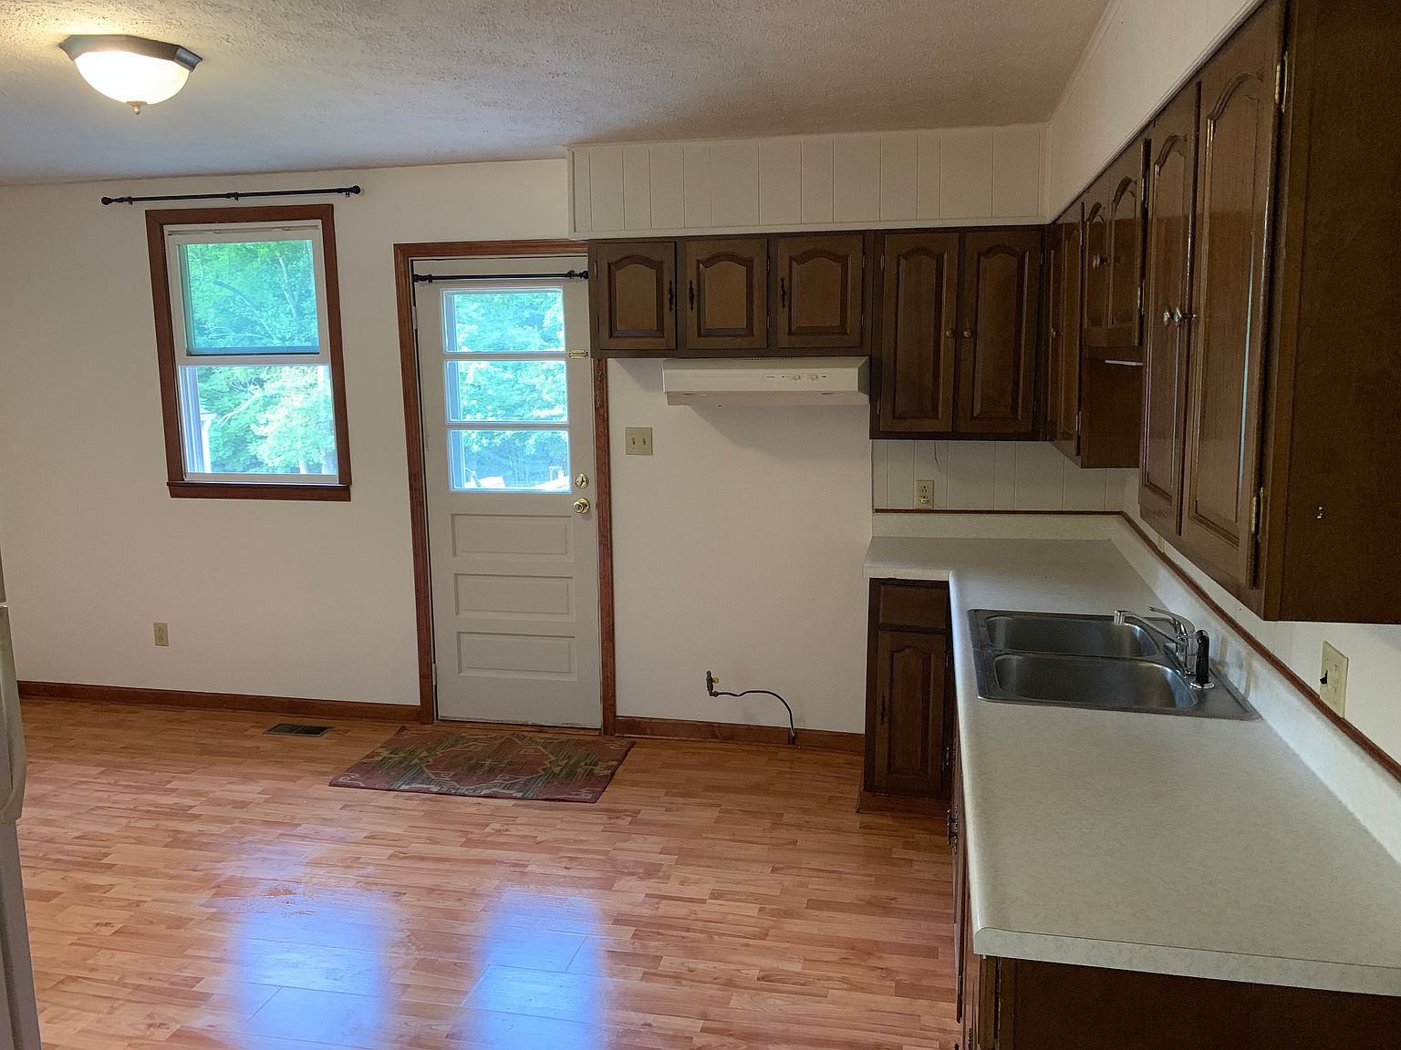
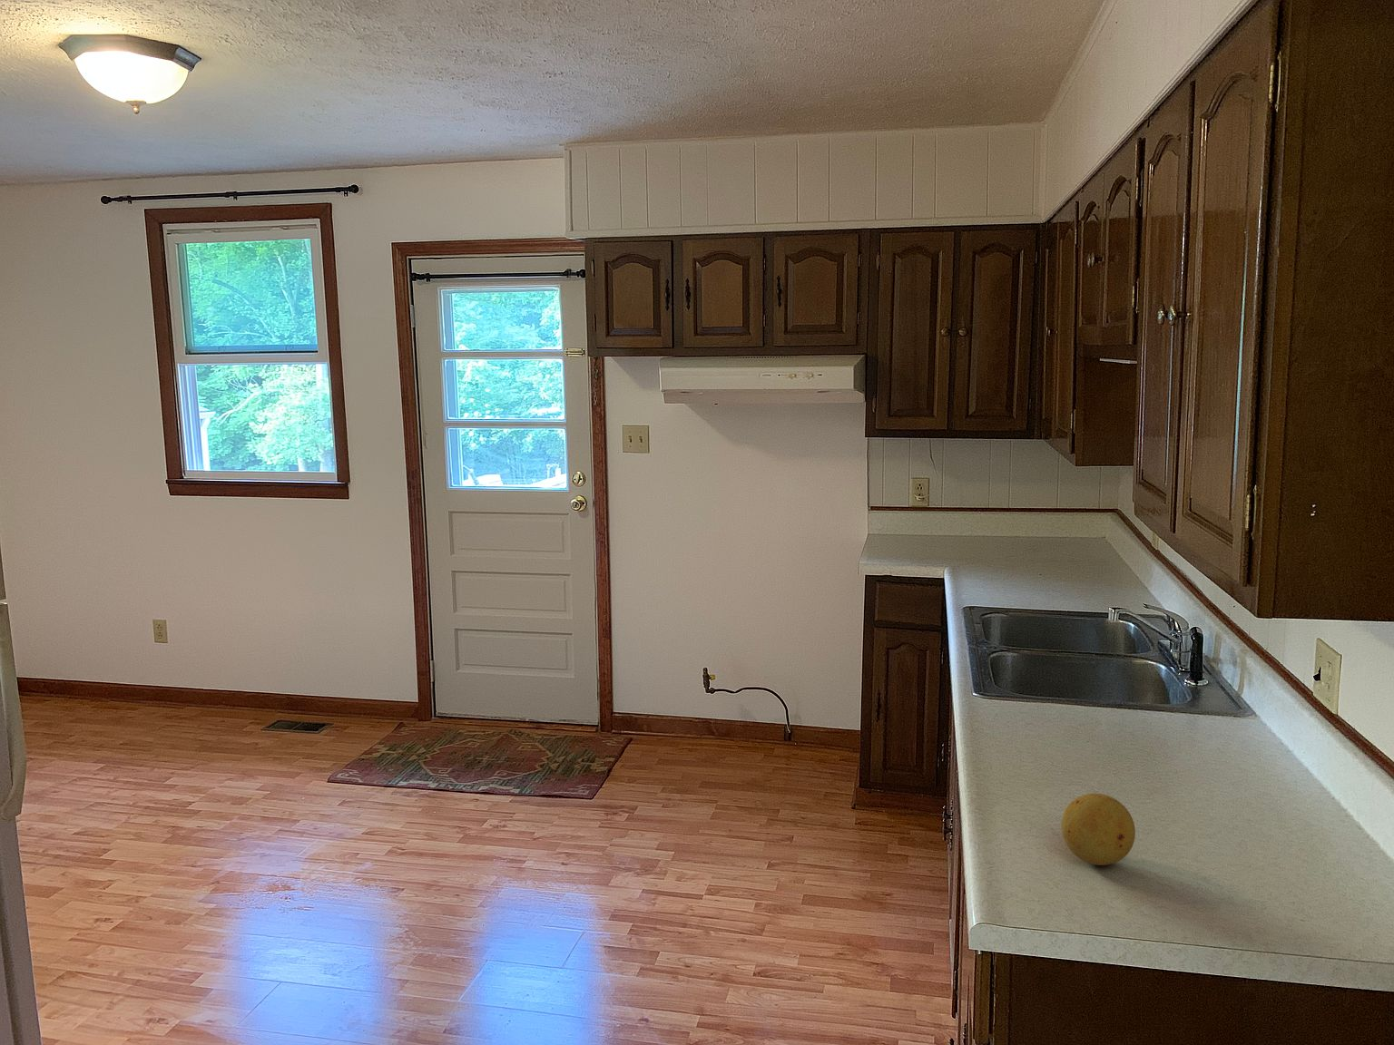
+ fruit [1061,791,1136,866]
